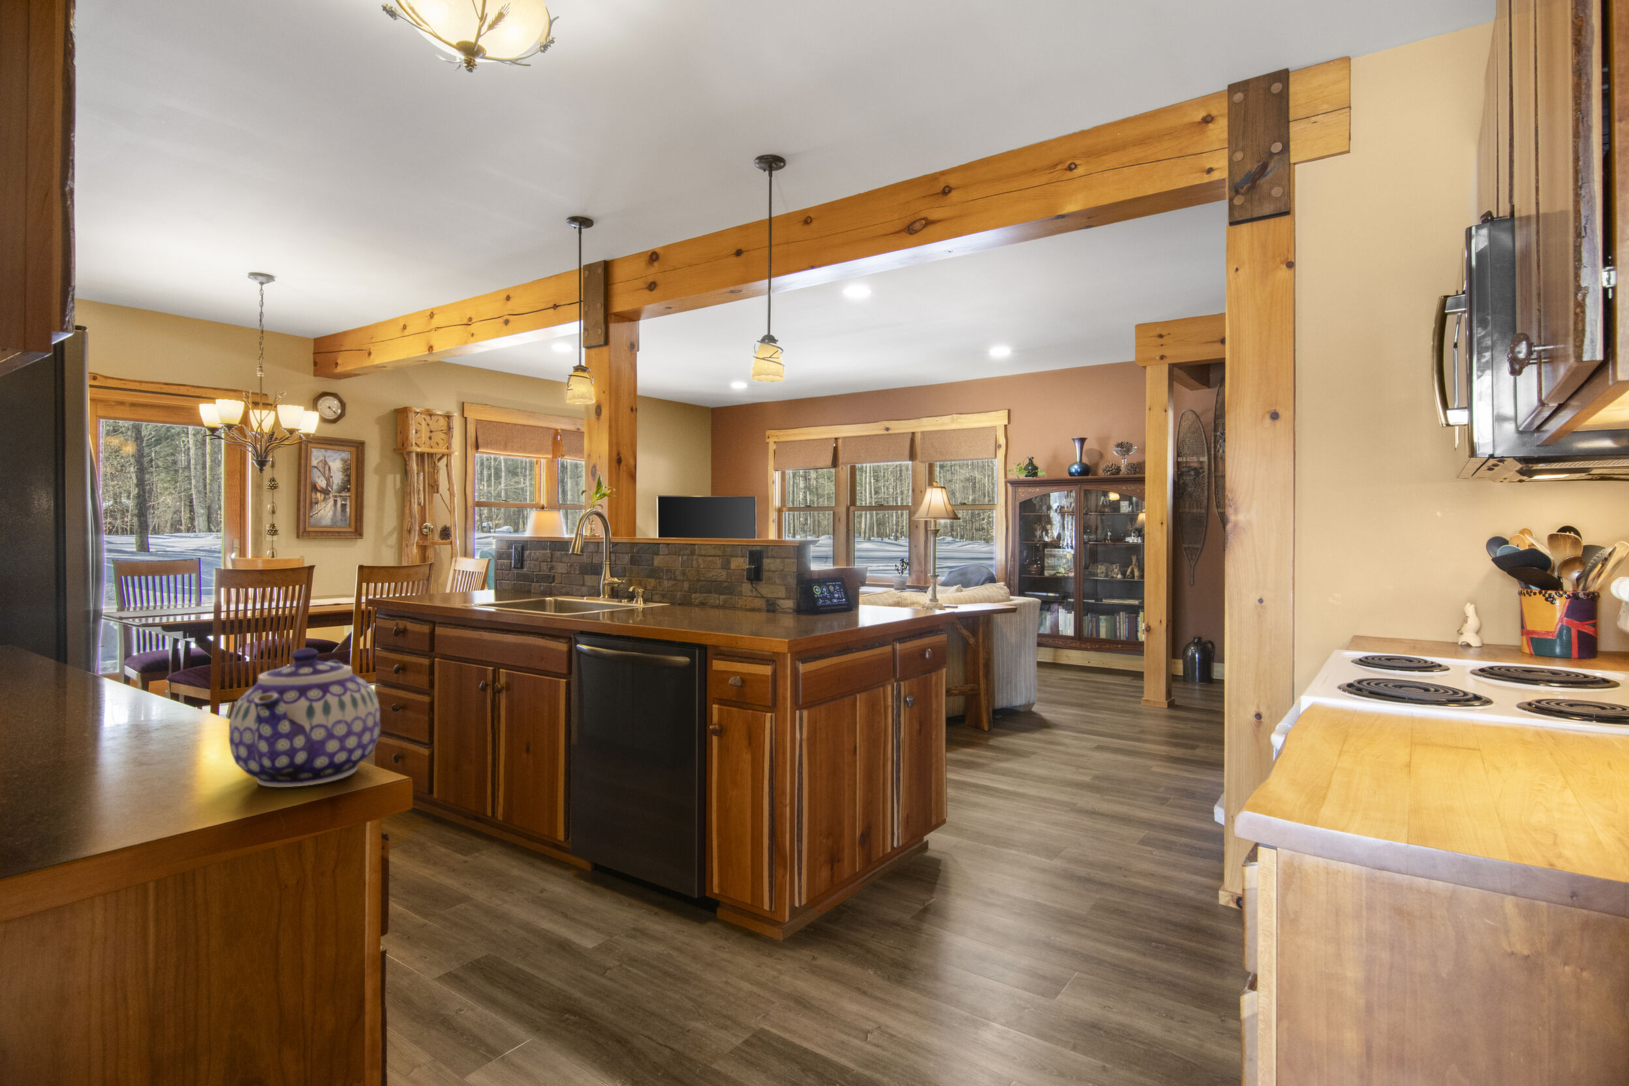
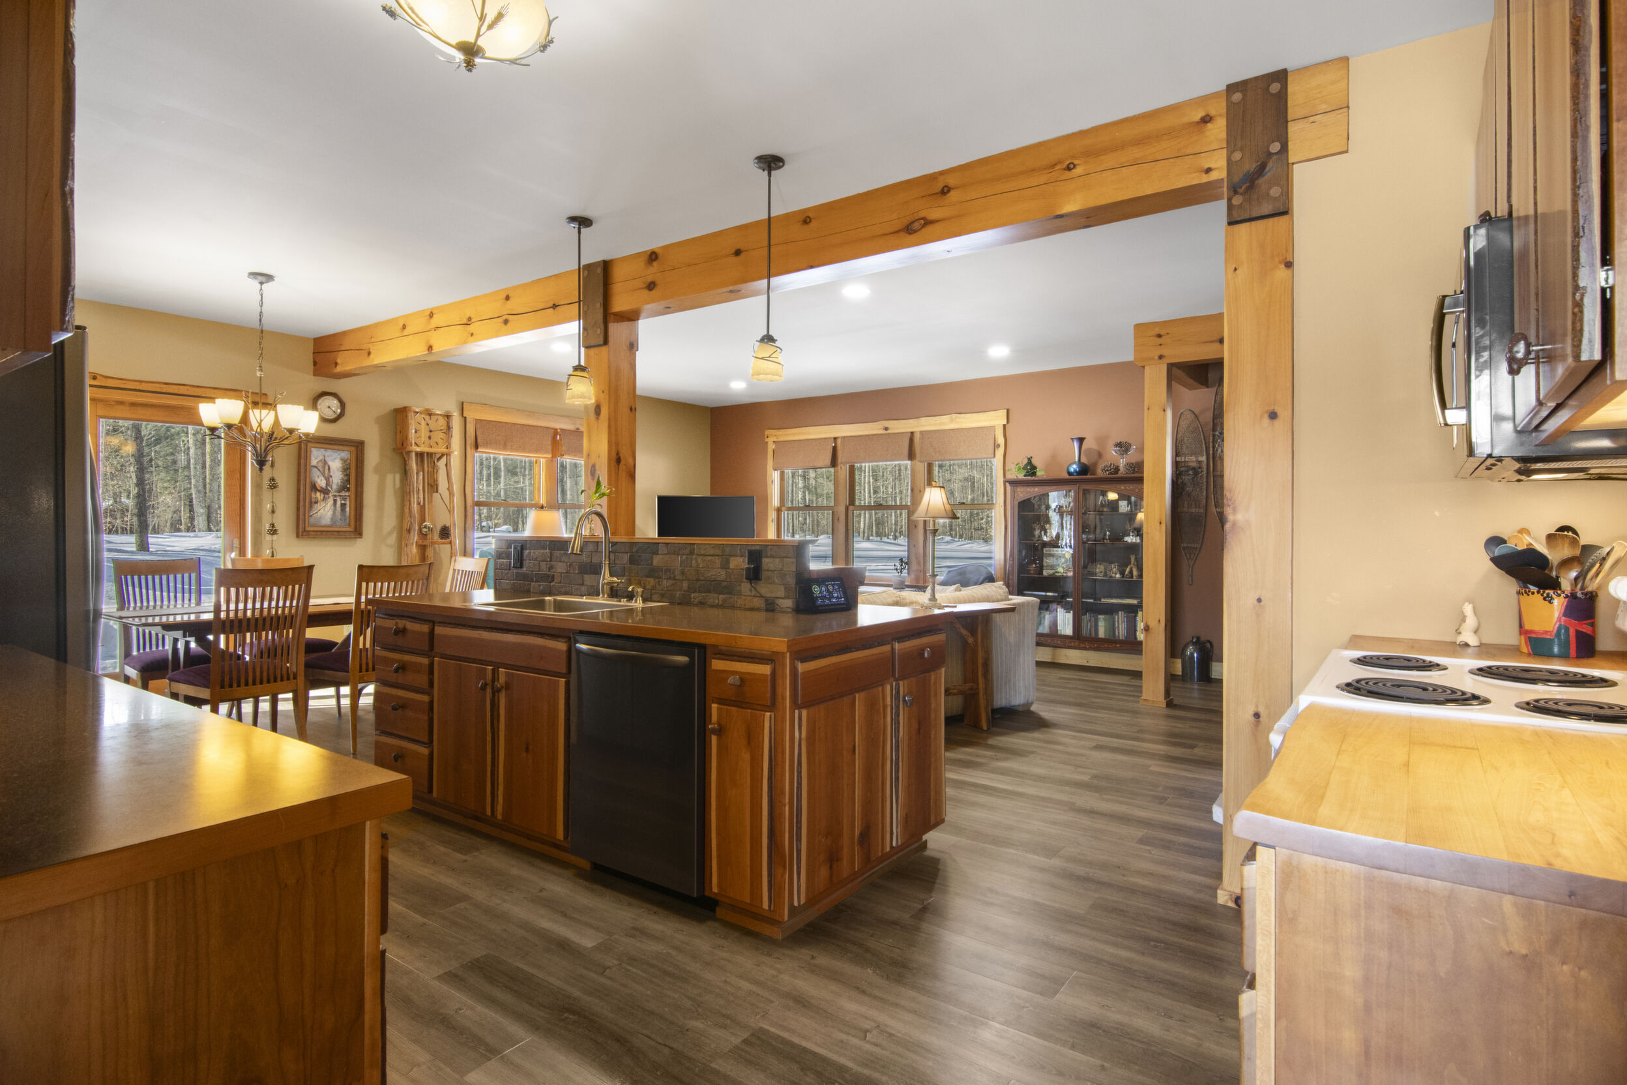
- teapot [228,647,381,788]
